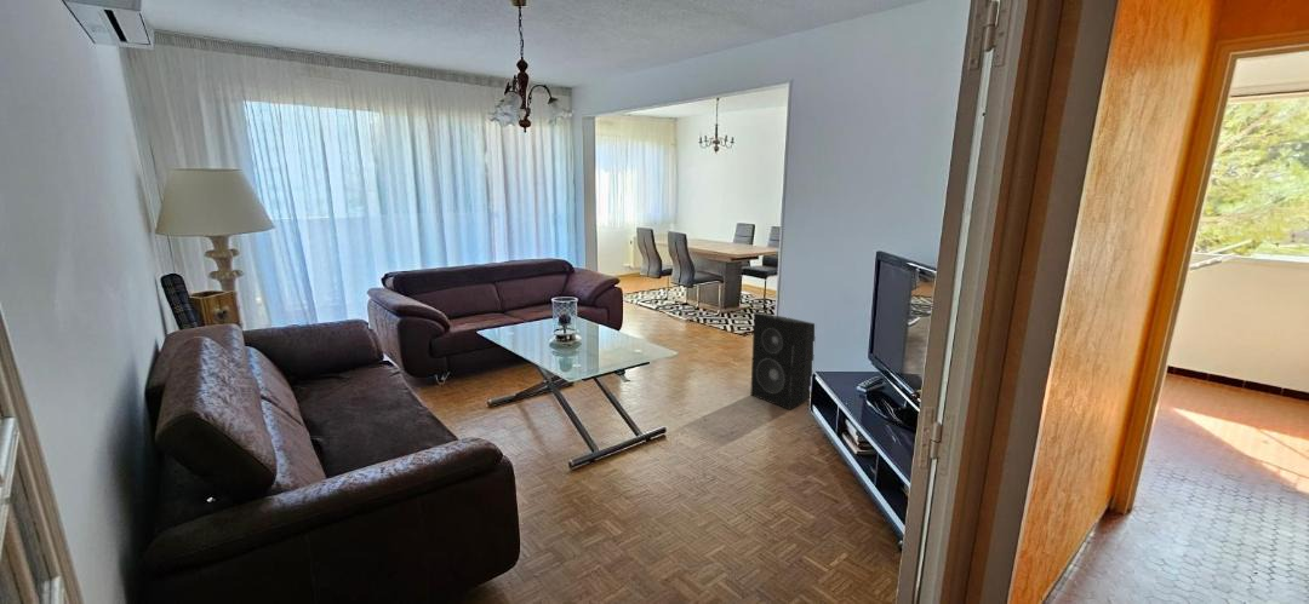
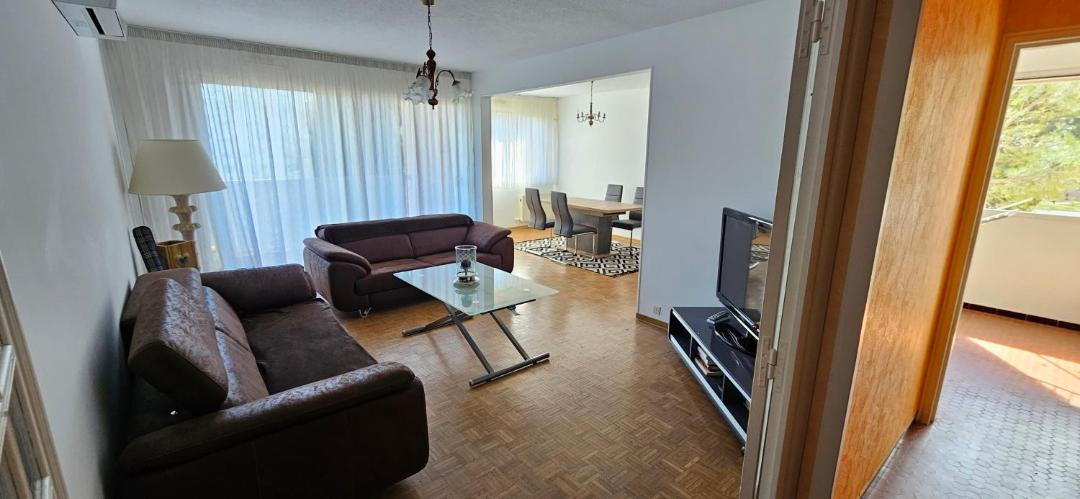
- speaker [749,312,816,410]
